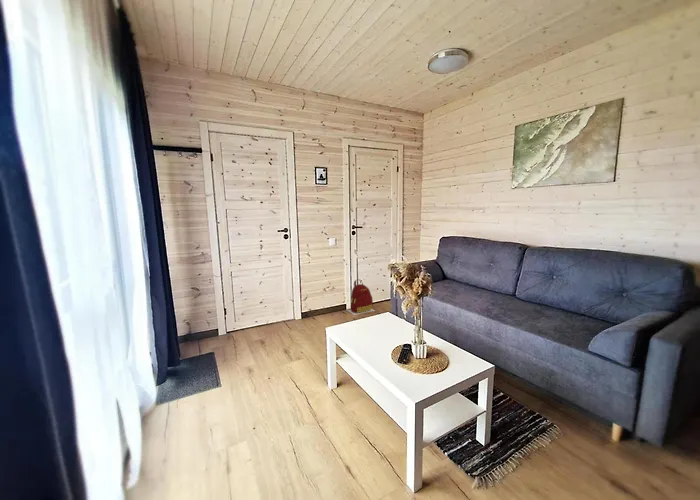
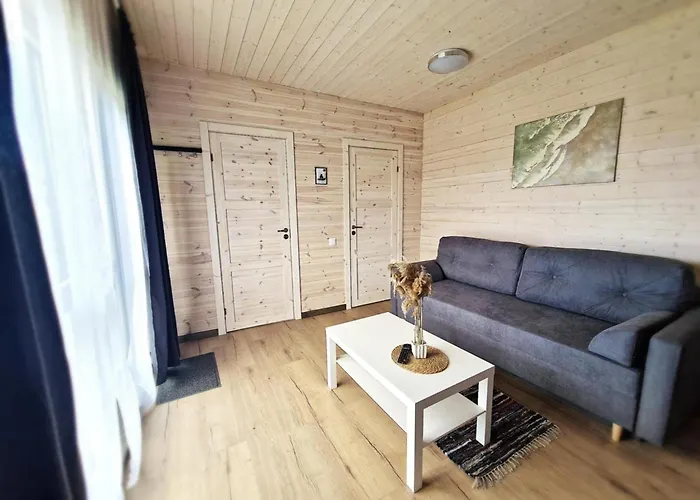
- backpack [347,279,376,316]
